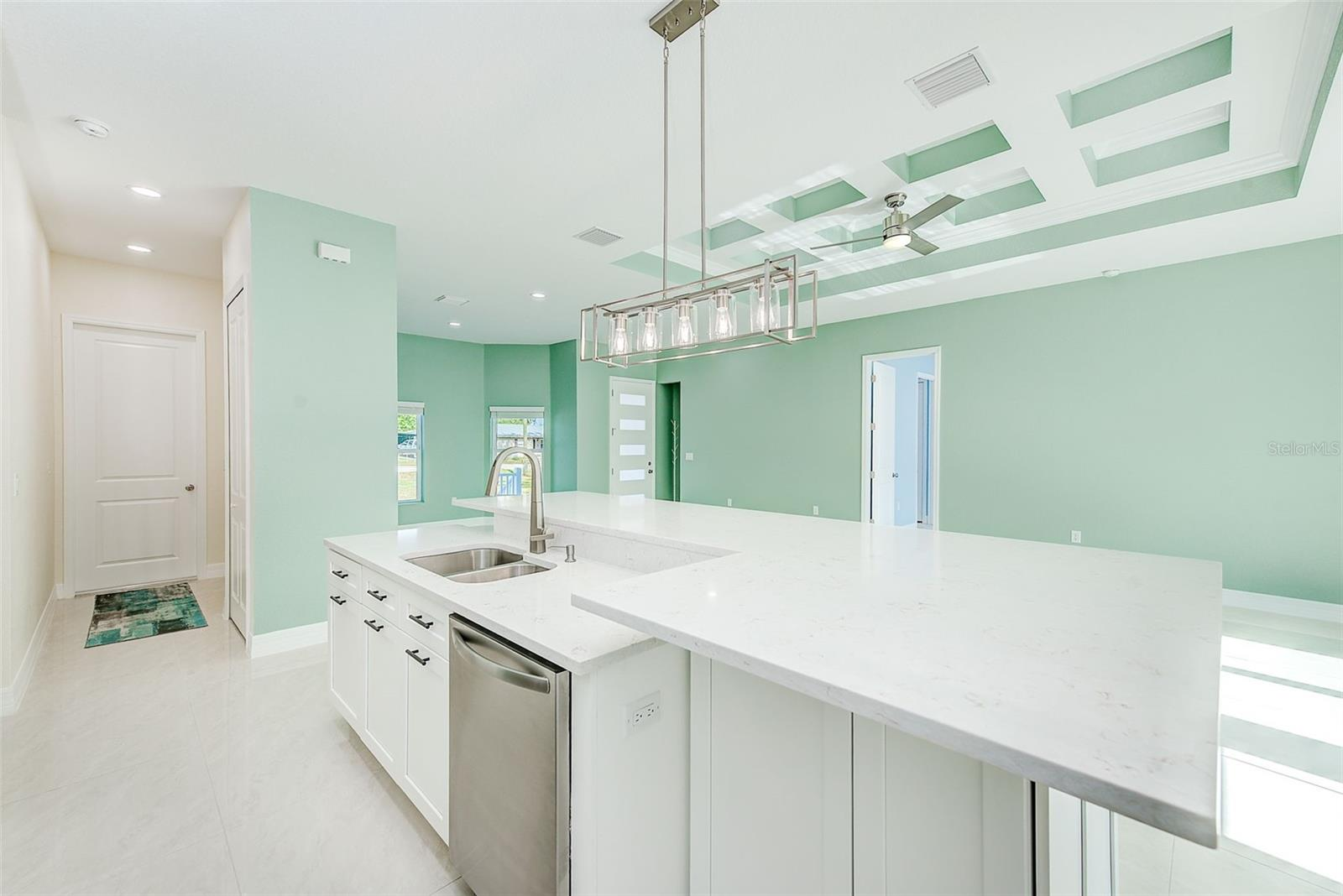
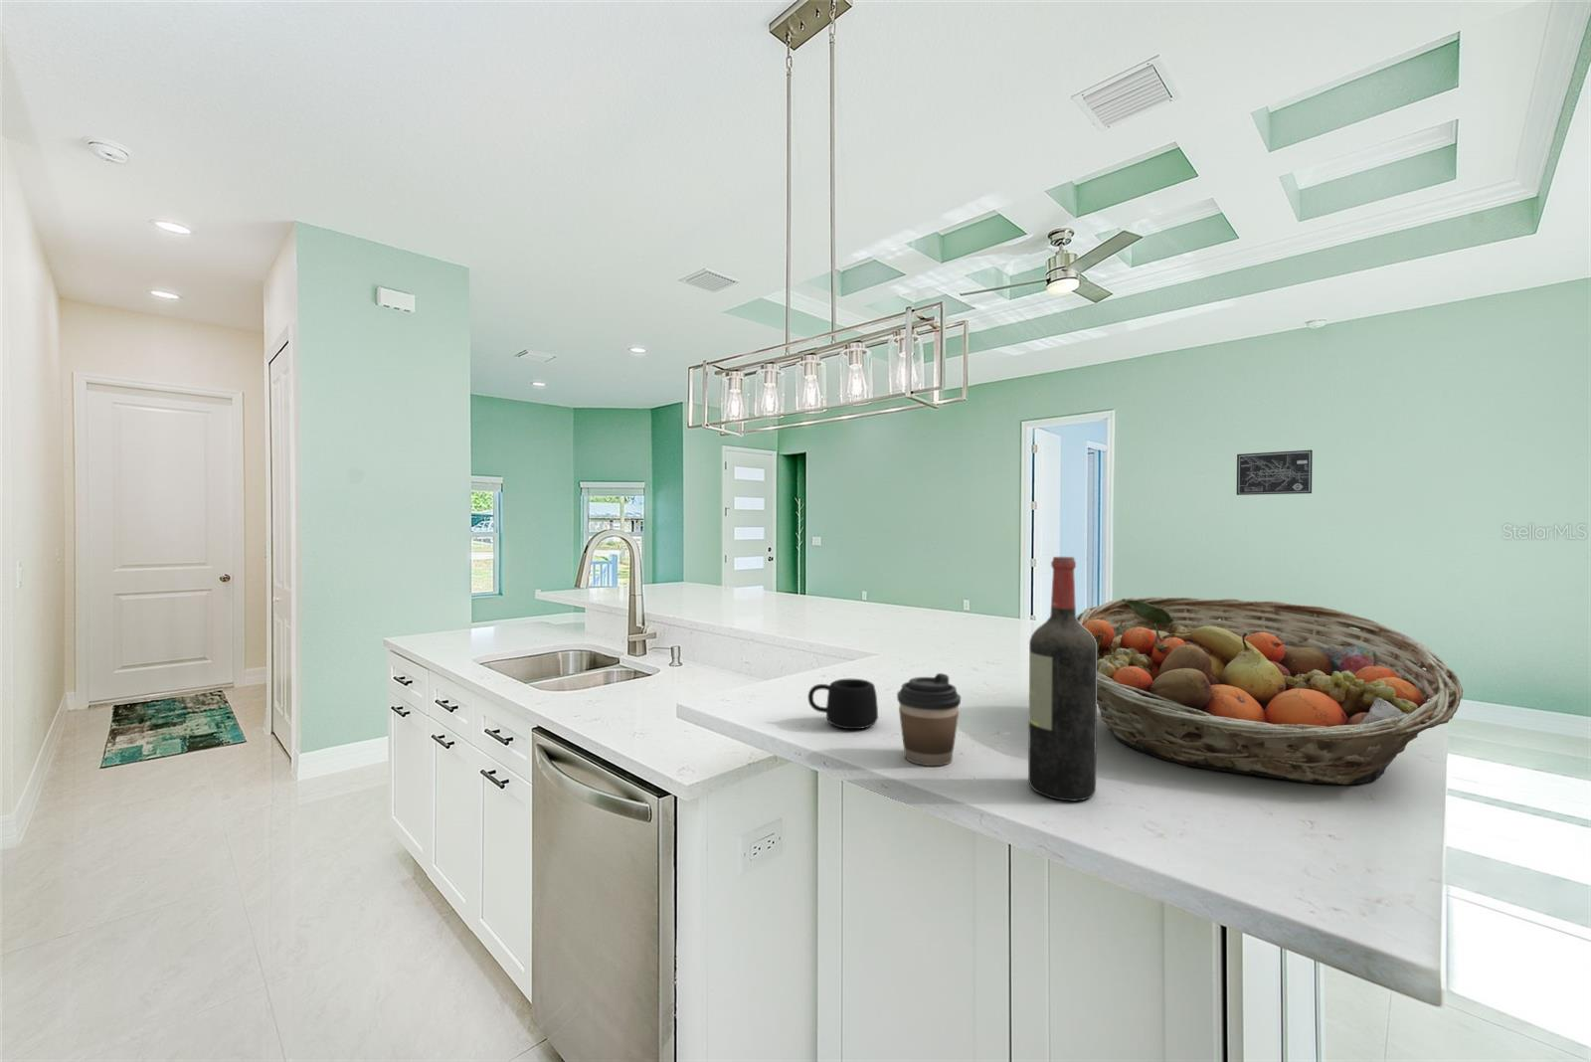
+ wine bottle [1027,556,1098,801]
+ coffee cup [896,672,962,767]
+ fruit basket [1076,596,1464,786]
+ mug [808,678,879,730]
+ wall art [1236,449,1314,497]
